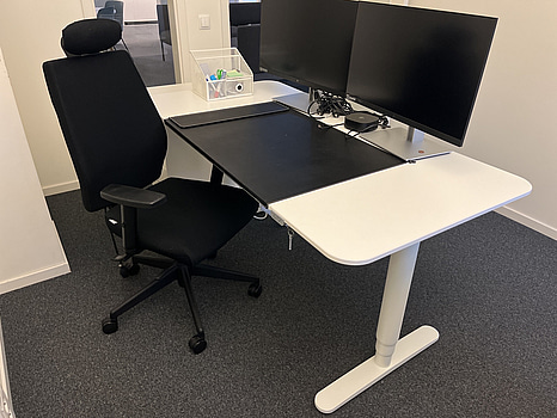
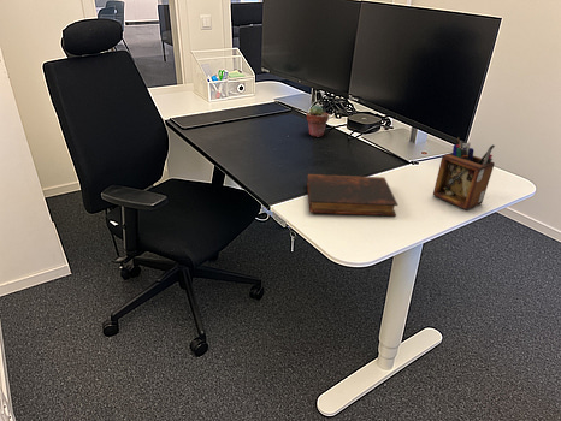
+ potted succulent [306,105,330,138]
+ desk organizer [432,137,496,212]
+ book [306,173,400,217]
